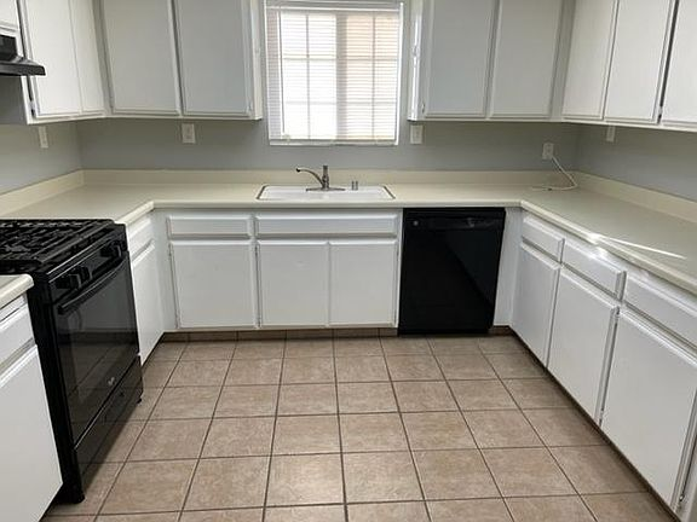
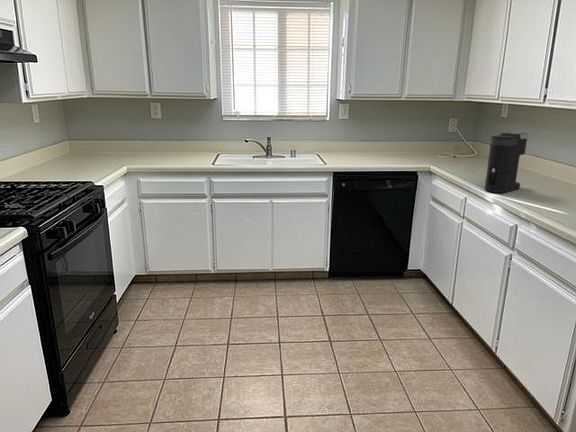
+ coffee maker [484,132,530,194]
